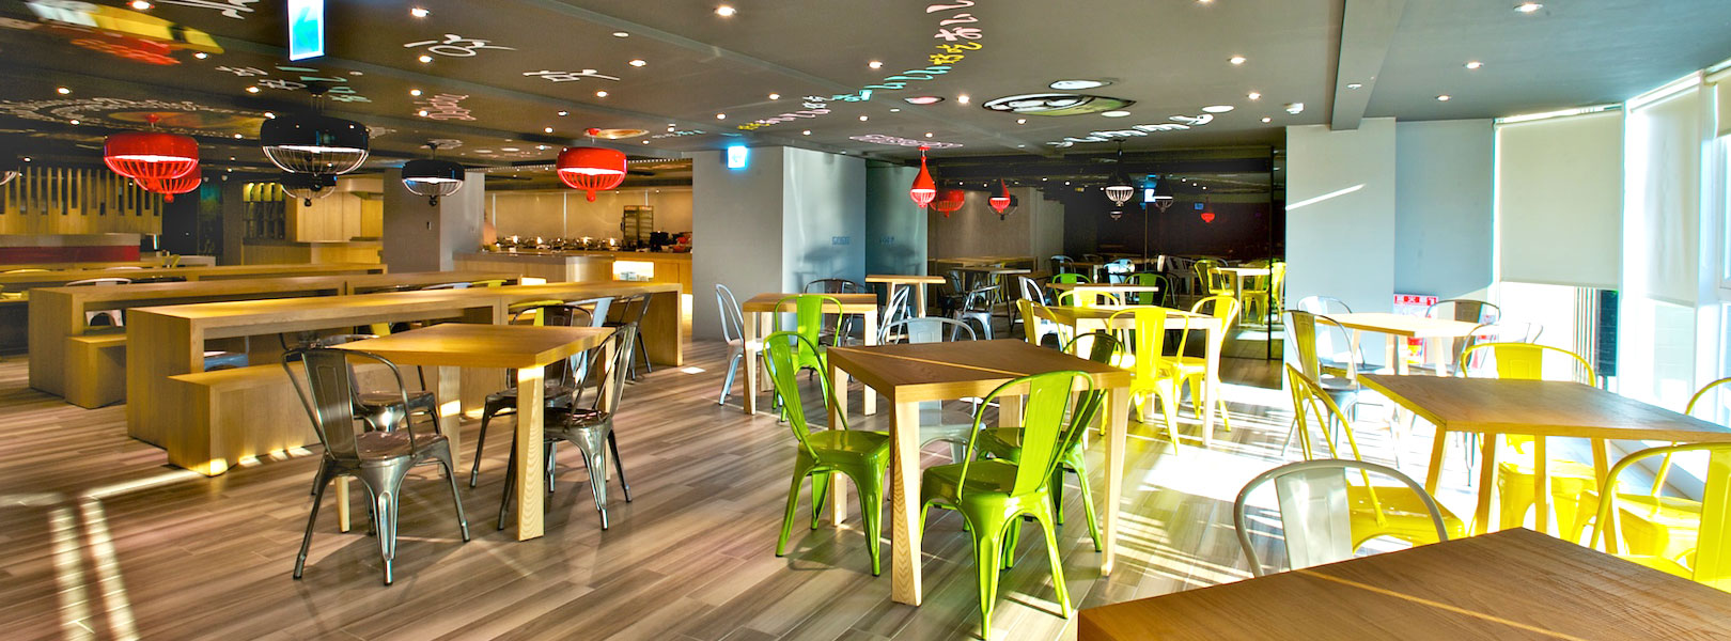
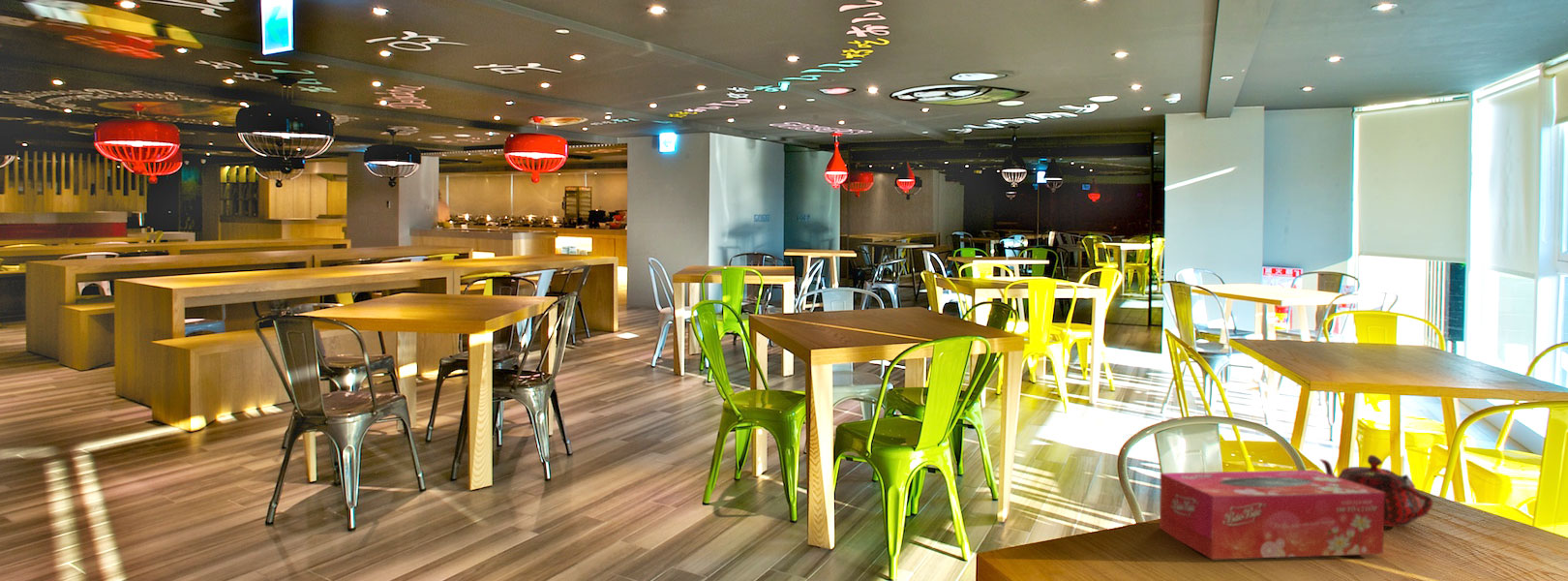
+ tissue box [1159,470,1385,561]
+ teapot [1318,454,1433,528]
